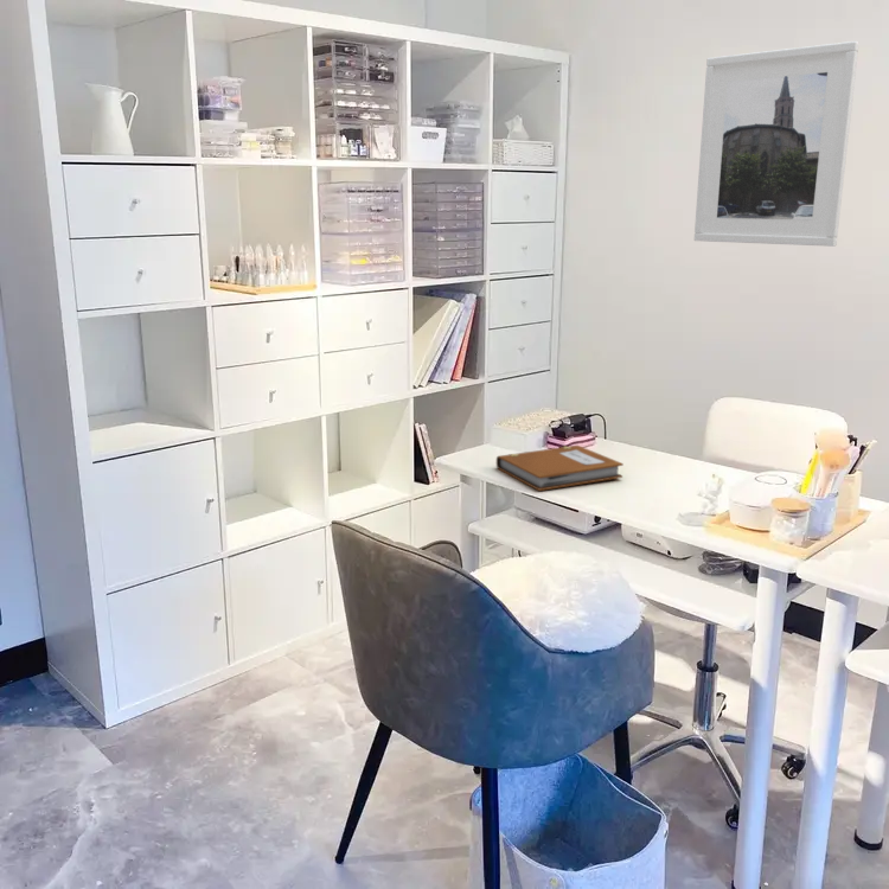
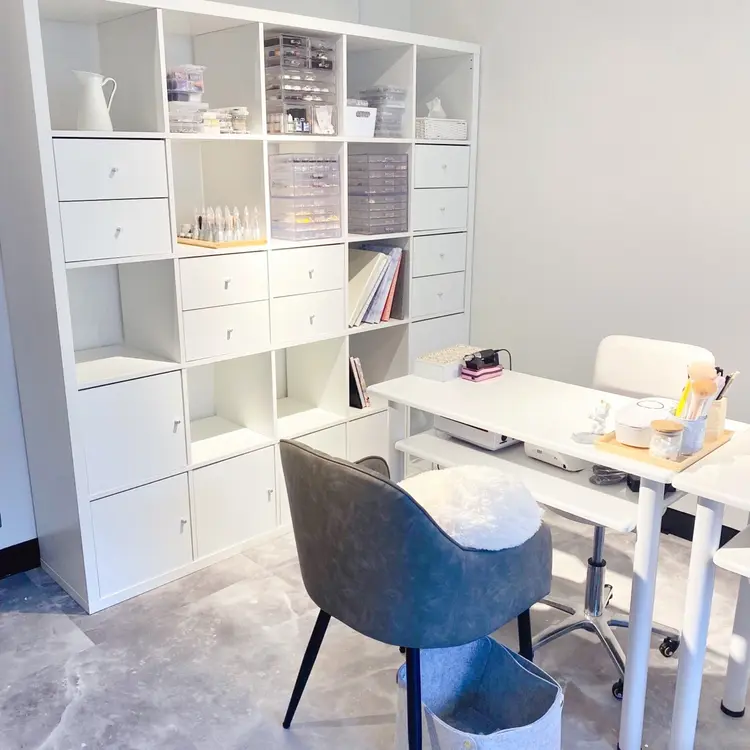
- notebook [495,444,625,492]
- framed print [693,40,859,248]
